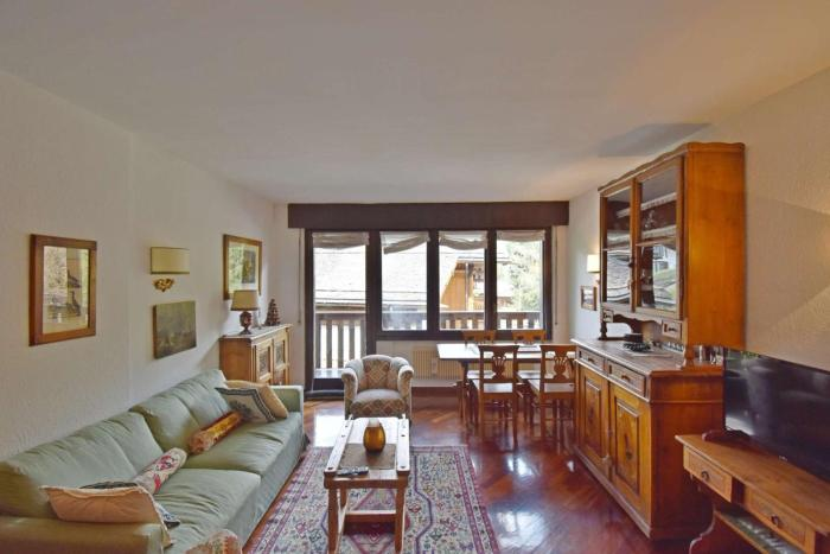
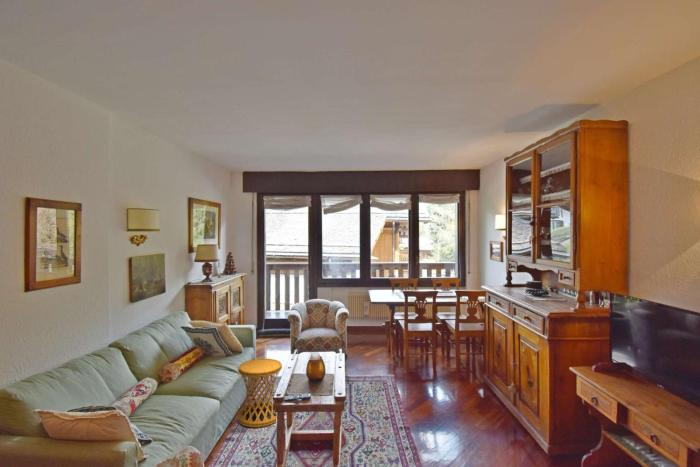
+ side table [237,358,283,428]
